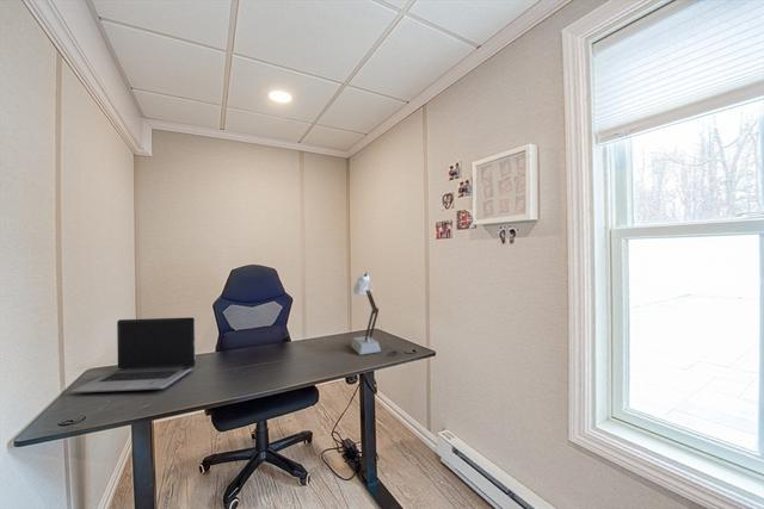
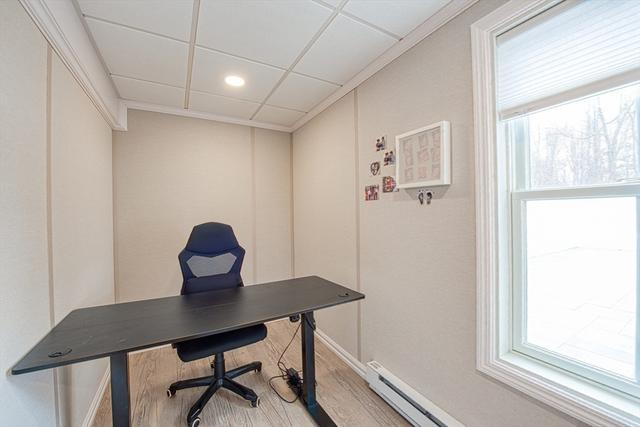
- laptop computer [69,316,197,393]
- desk lamp [350,272,399,356]
